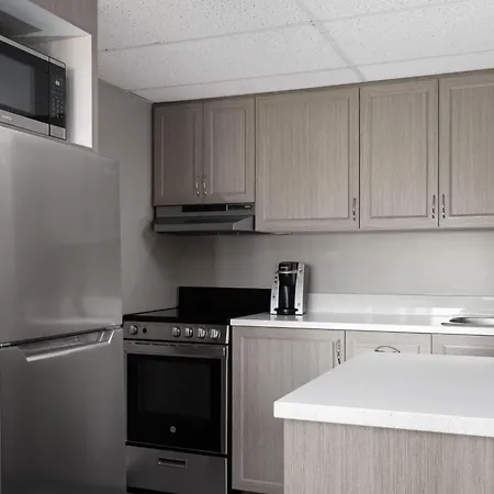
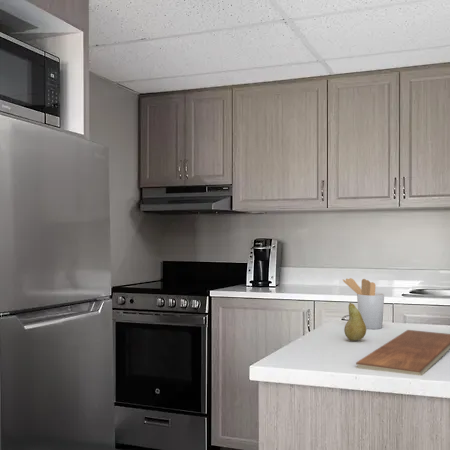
+ utensil holder [342,277,385,330]
+ chopping board [355,329,450,377]
+ fruit [343,302,367,342]
